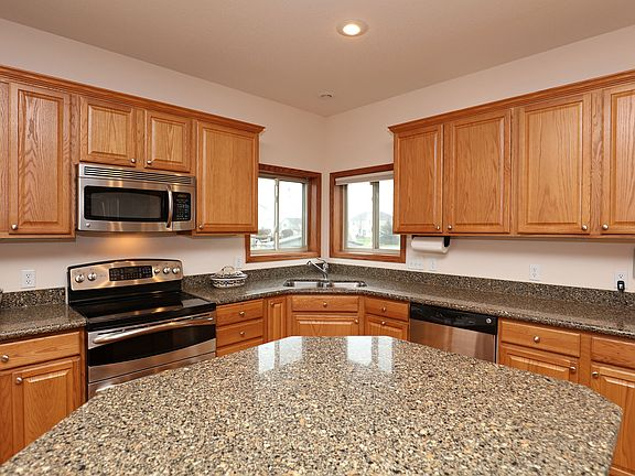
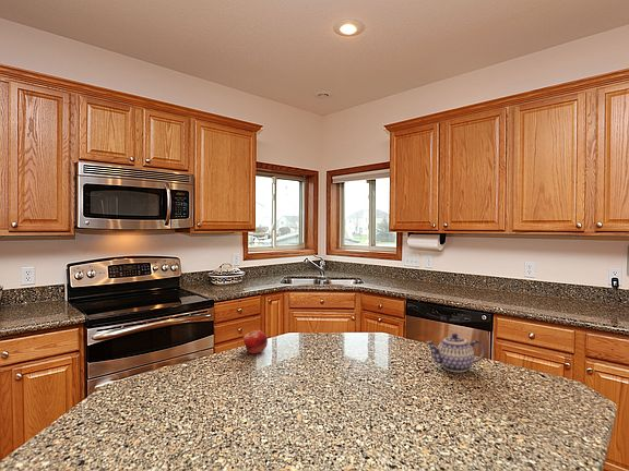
+ fruit [242,329,269,355]
+ teapot [425,333,486,373]
